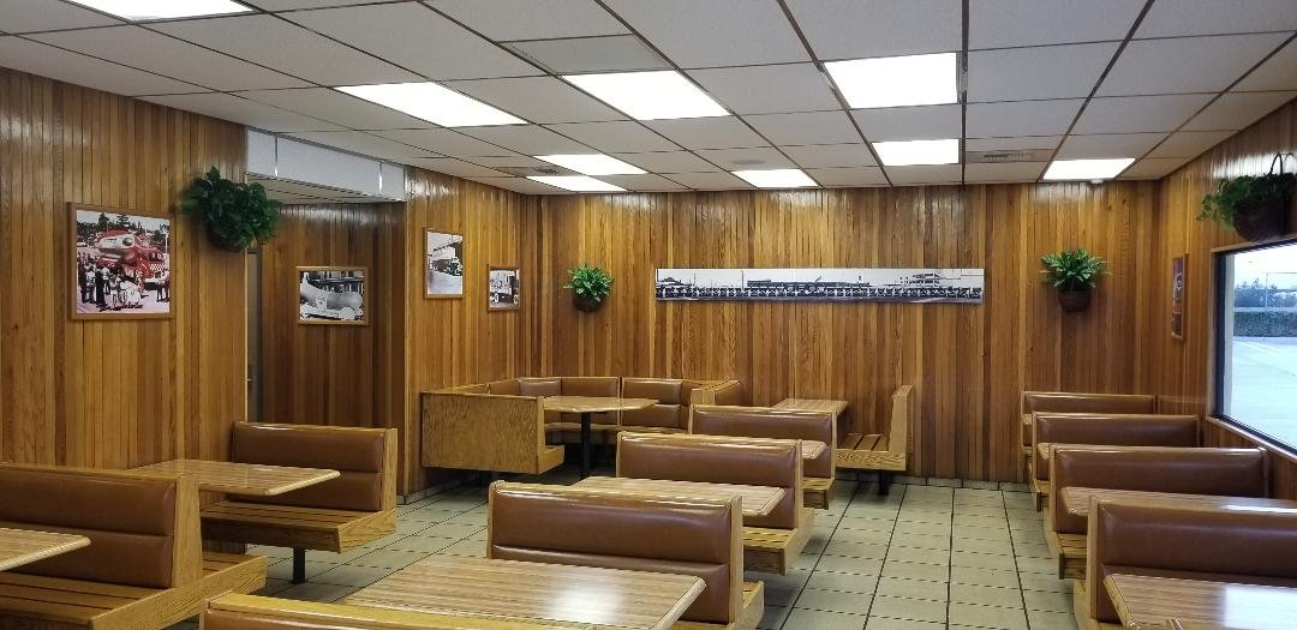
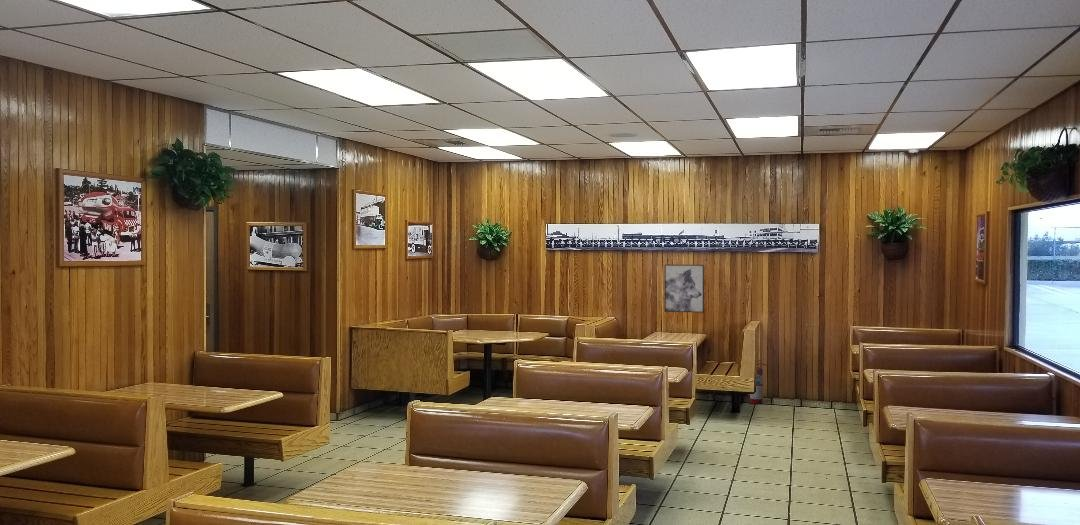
+ fire extinguisher [747,358,768,405]
+ wall art [664,264,705,314]
